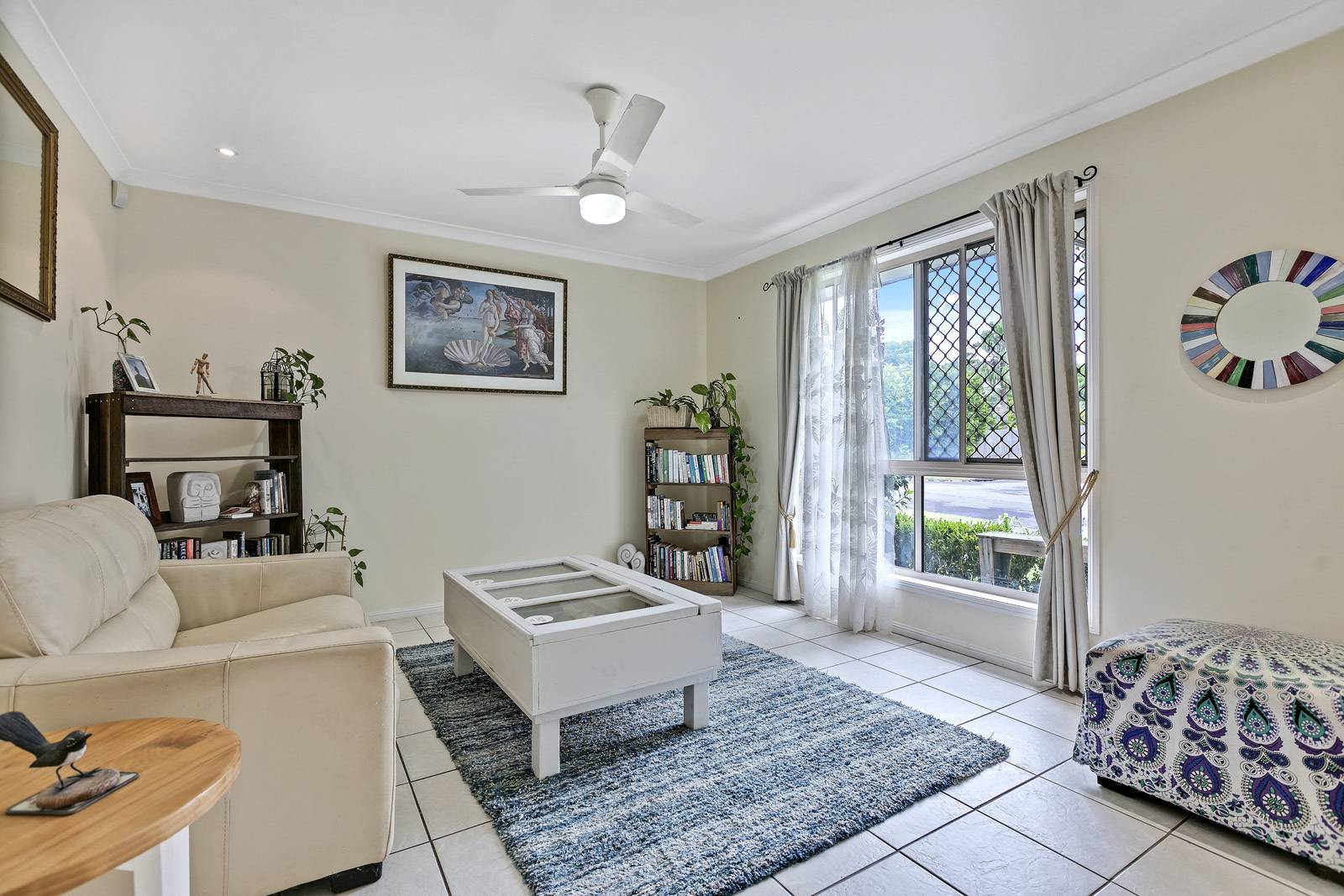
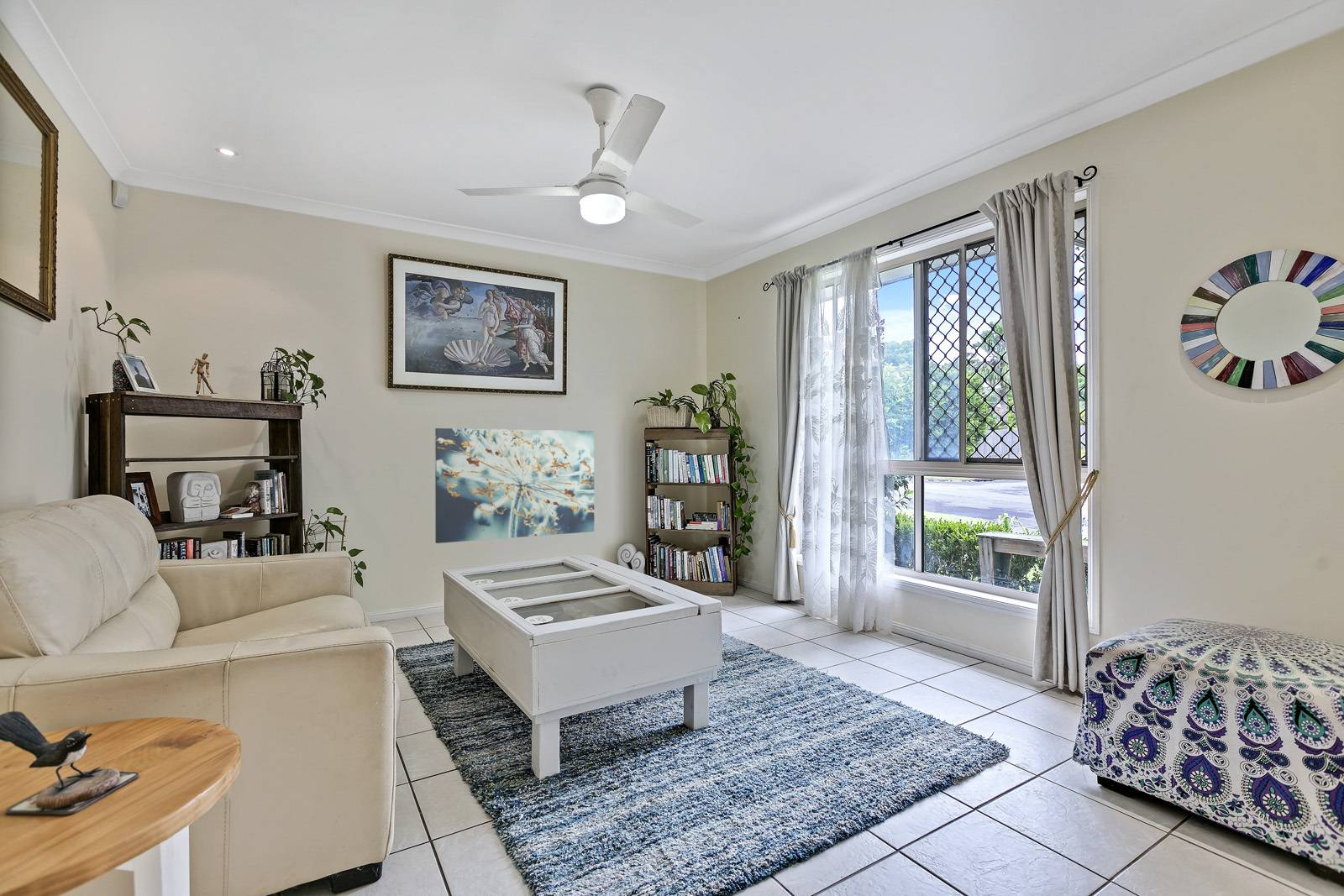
+ wall art [434,427,595,544]
